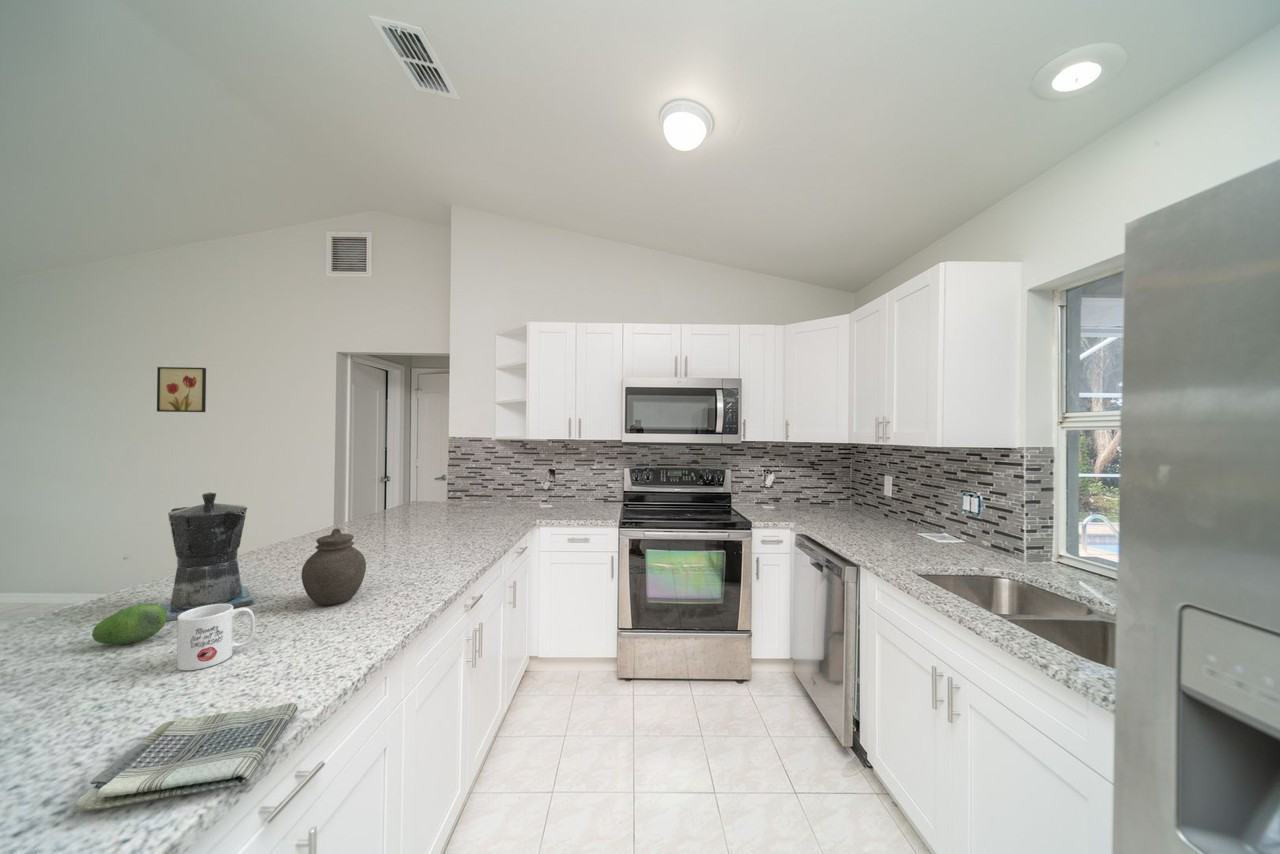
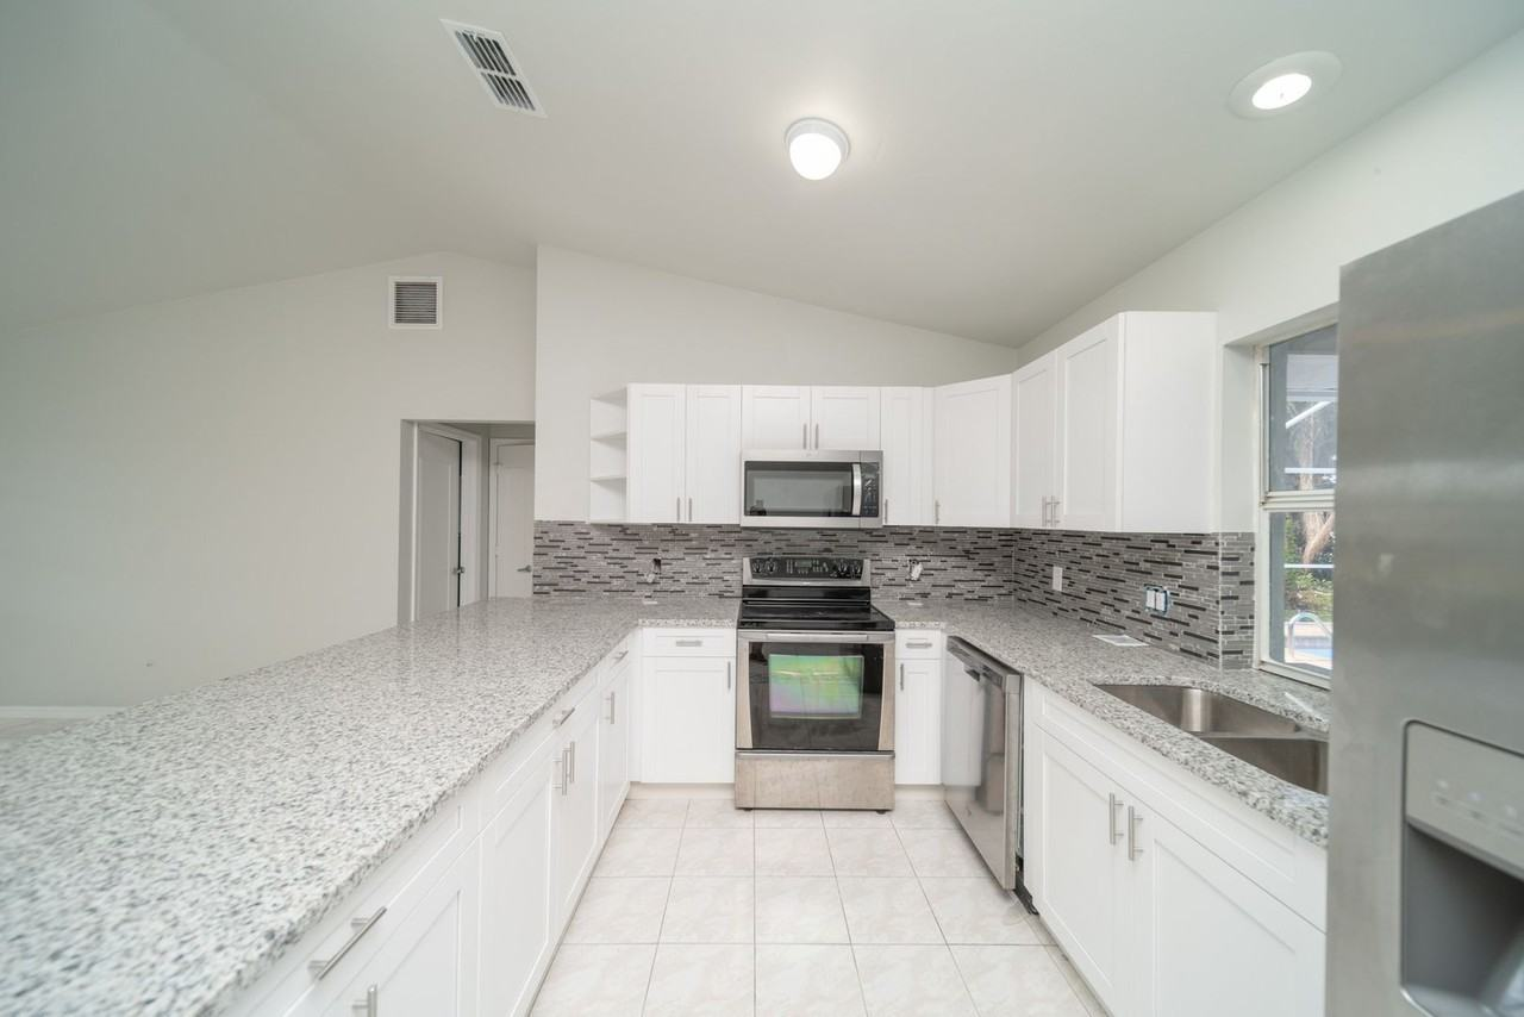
- coffee maker [159,491,253,622]
- wall art [156,366,207,413]
- jar [301,527,367,606]
- dish towel [72,702,298,814]
- fruit [91,603,167,645]
- mug [176,604,256,671]
